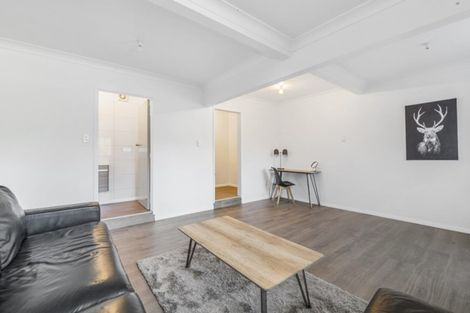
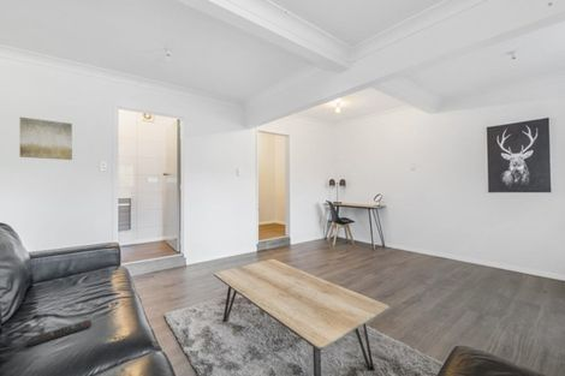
+ remote control [26,320,93,347]
+ wall art [19,117,73,161]
